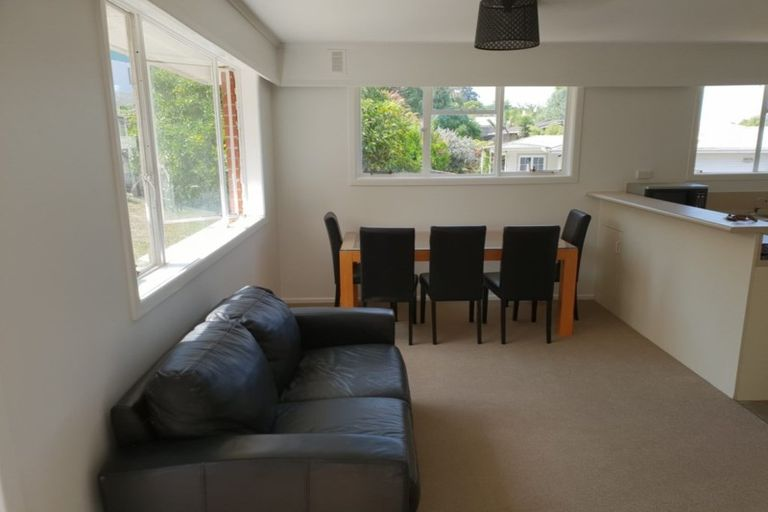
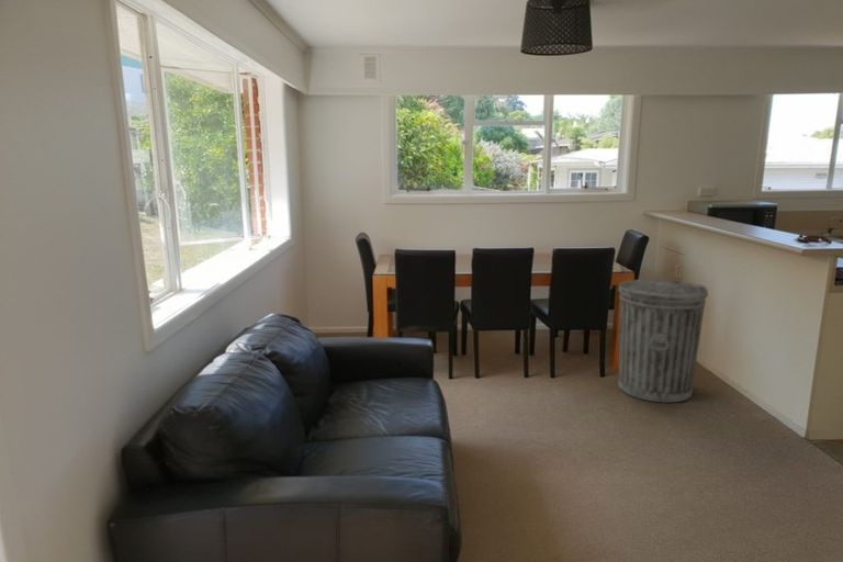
+ trash can [617,278,709,403]
